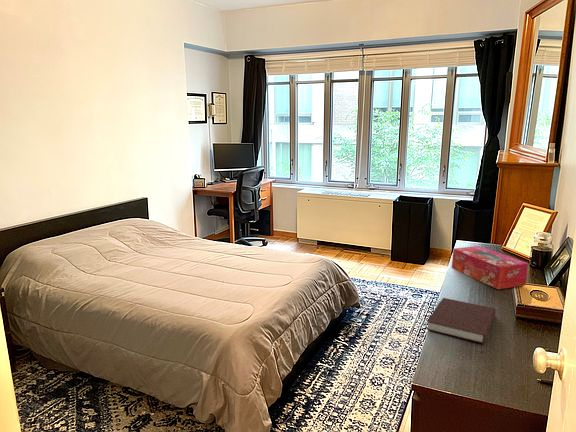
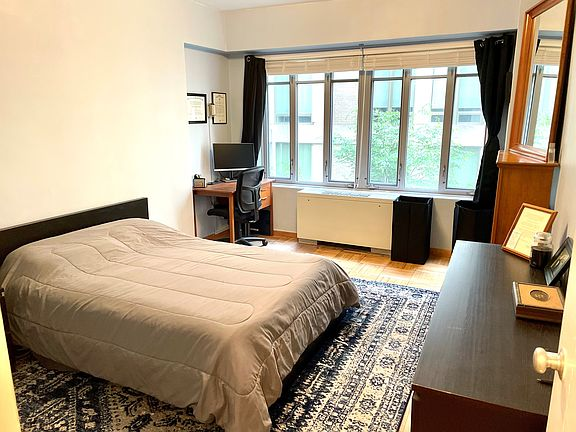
- tissue box [451,245,529,290]
- notebook [425,297,496,345]
